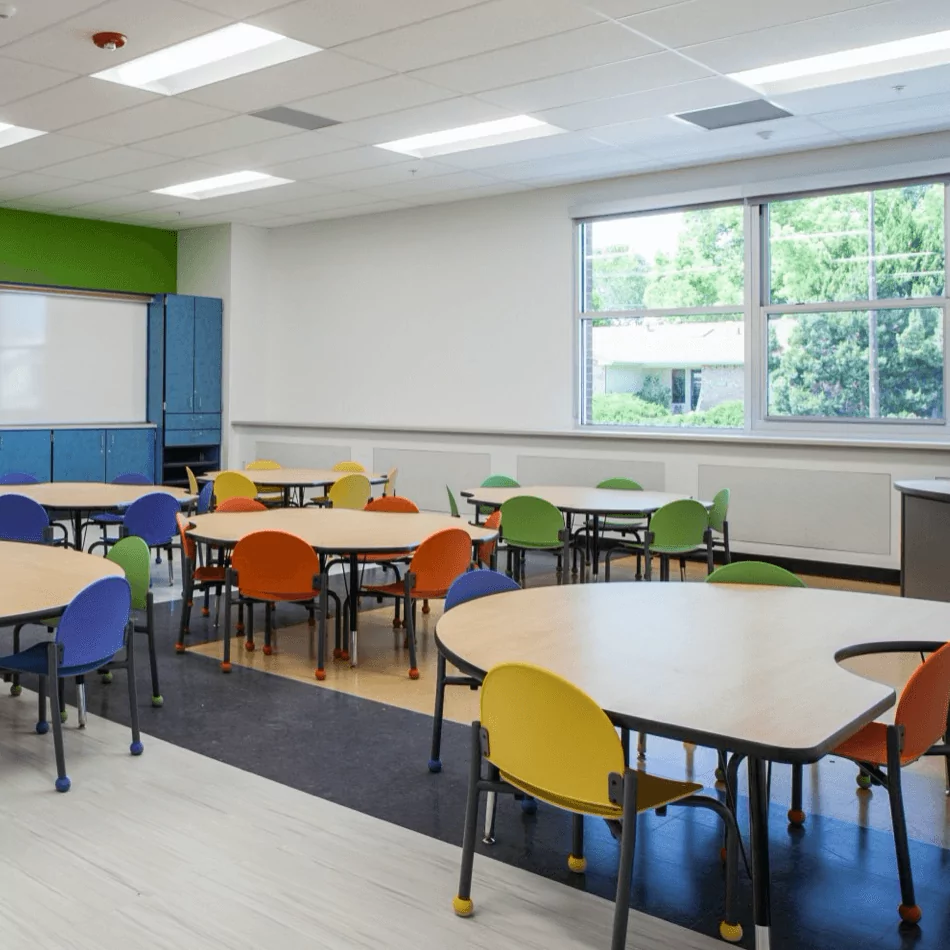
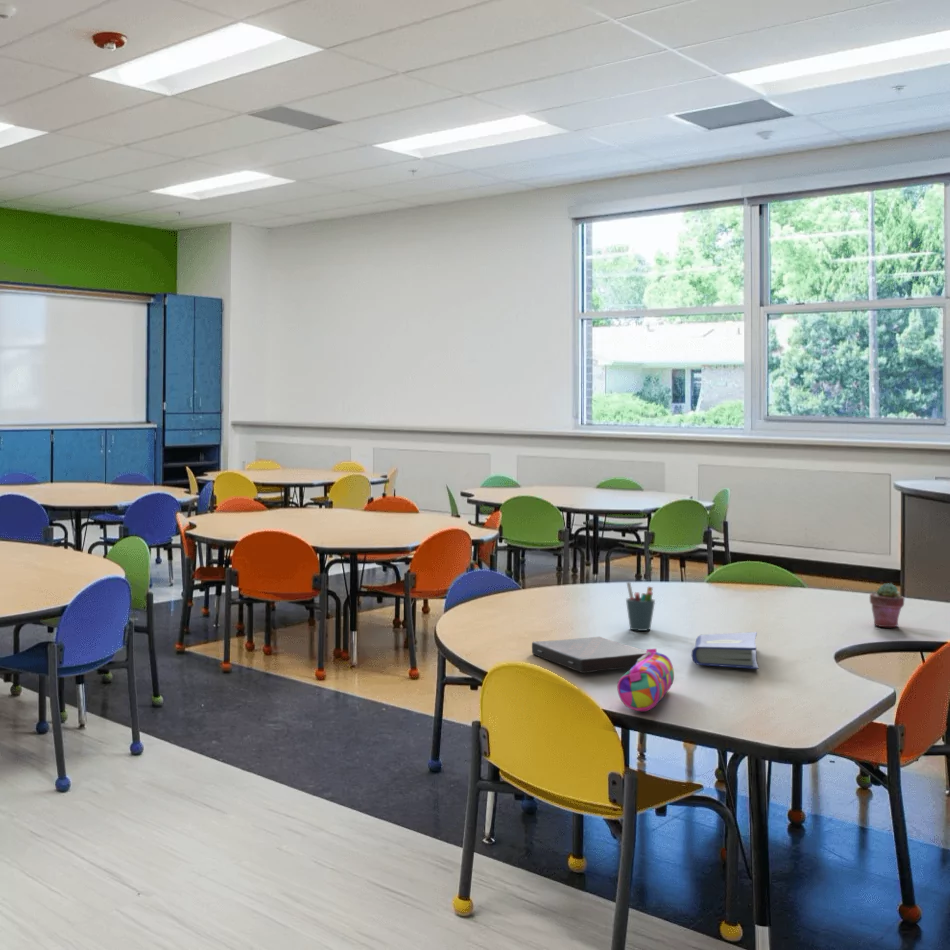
+ hardcover book [690,631,759,670]
+ pencil case [616,648,675,712]
+ book [531,636,647,674]
+ potted succulent [869,582,906,628]
+ pen holder [625,581,656,632]
